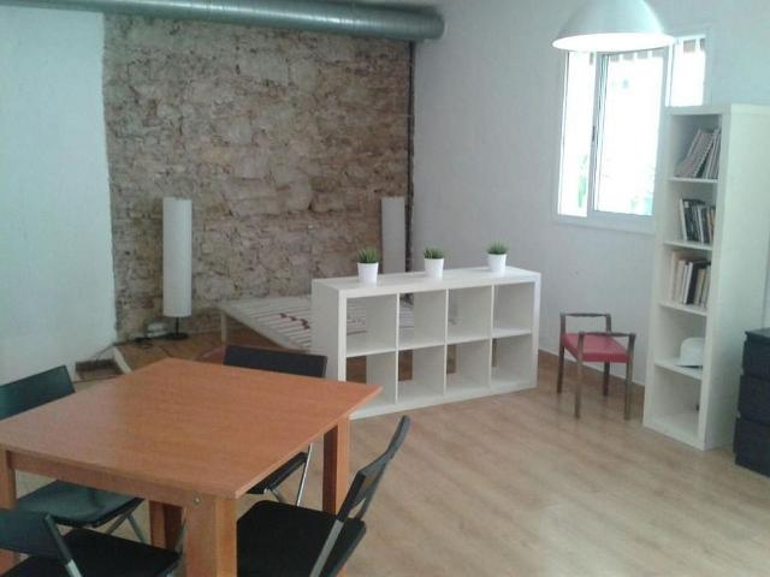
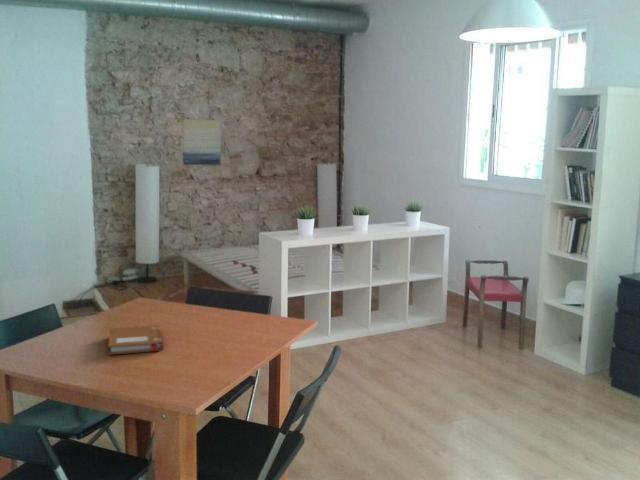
+ notebook [108,325,164,356]
+ wall art [182,118,222,166]
